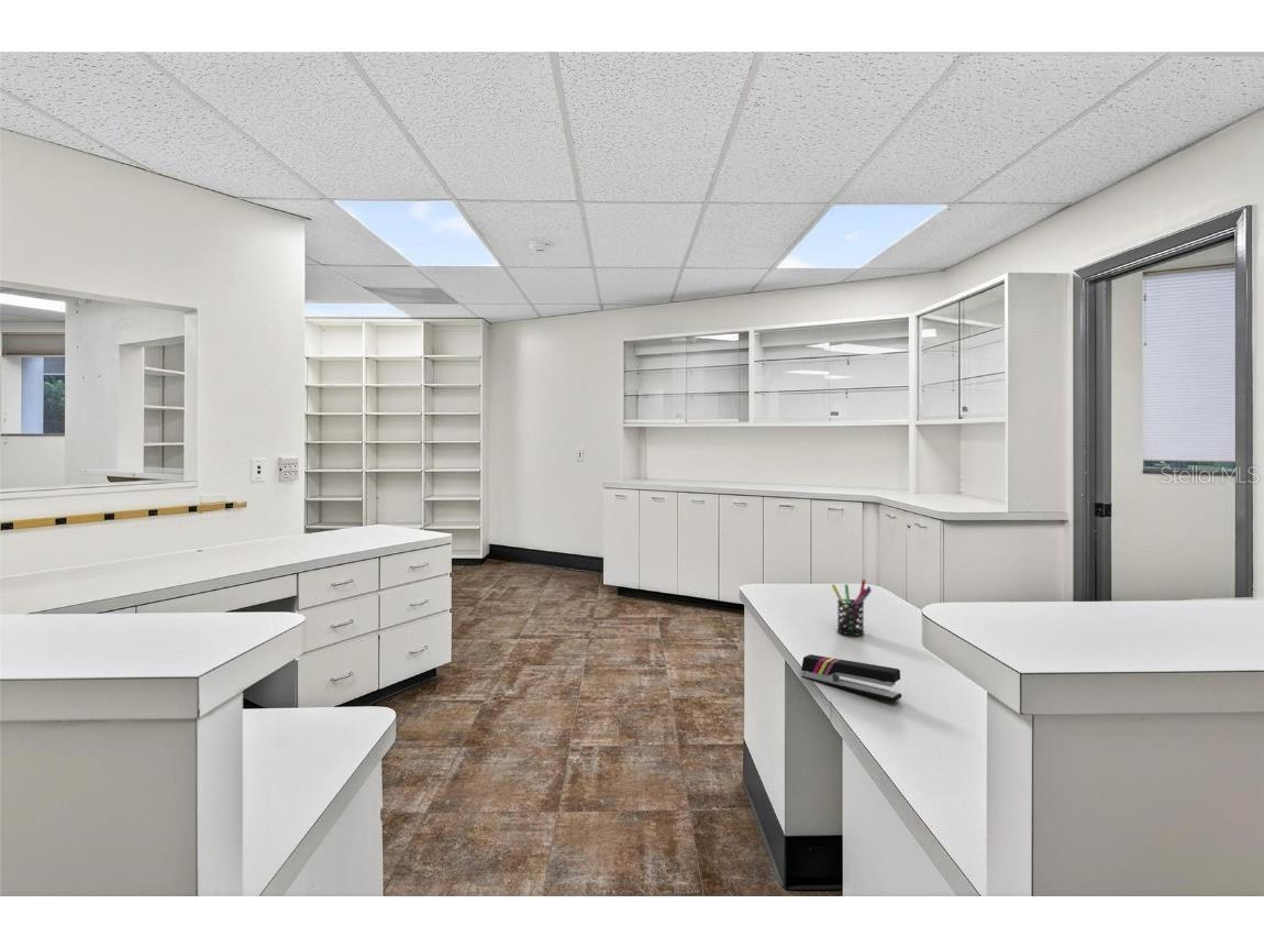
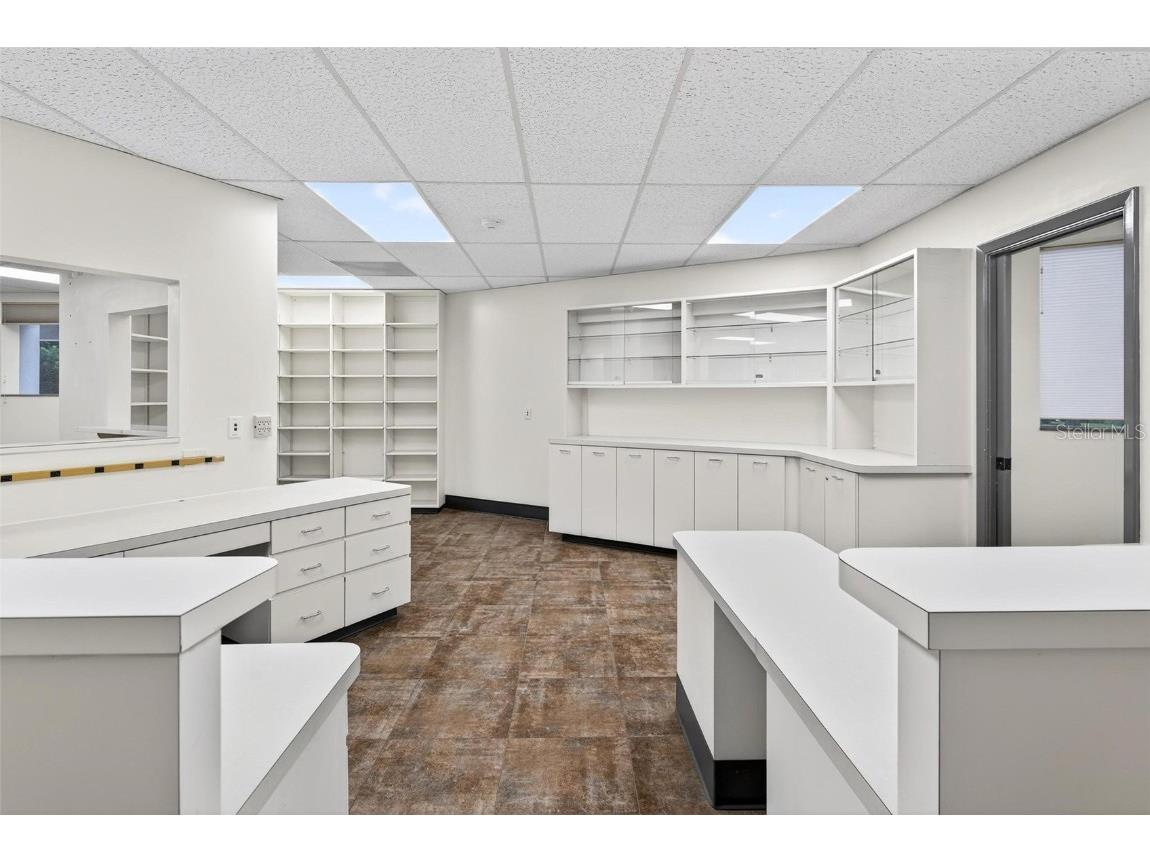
- pen holder [831,578,873,636]
- stapler [800,653,902,702]
